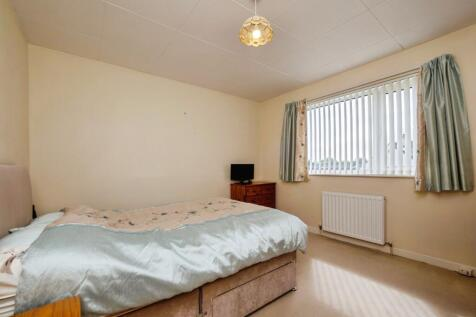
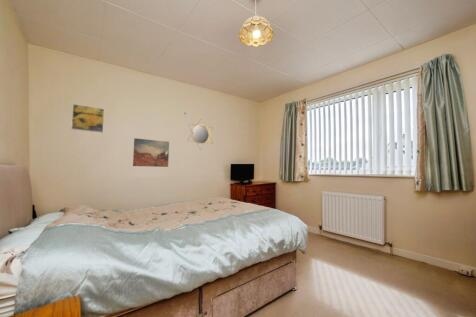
+ wall art [132,137,170,168]
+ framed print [70,103,105,134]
+ home mirror [186,120,214,150]
